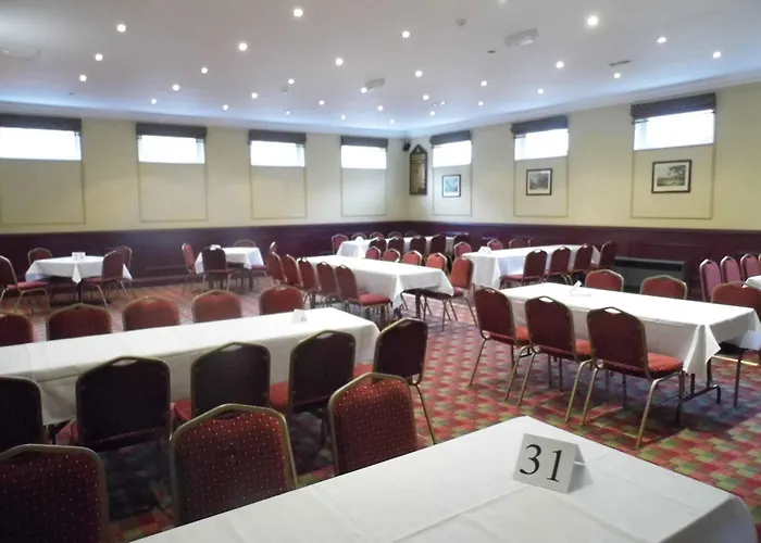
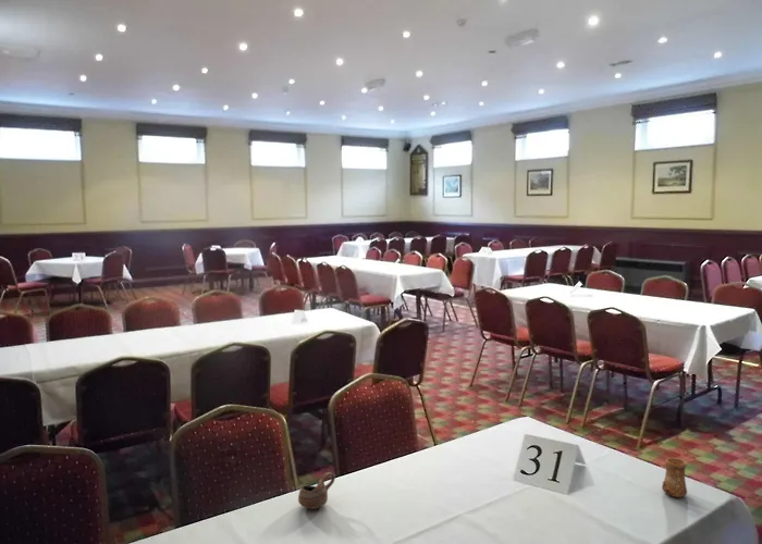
+ cup [661,457,688,498]
+ cup [297,471,336,510]
